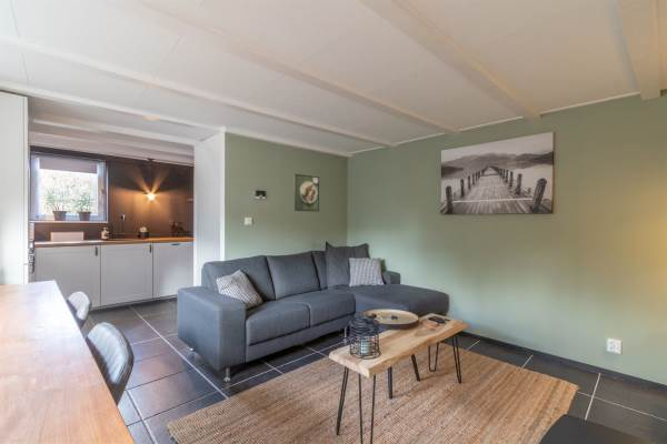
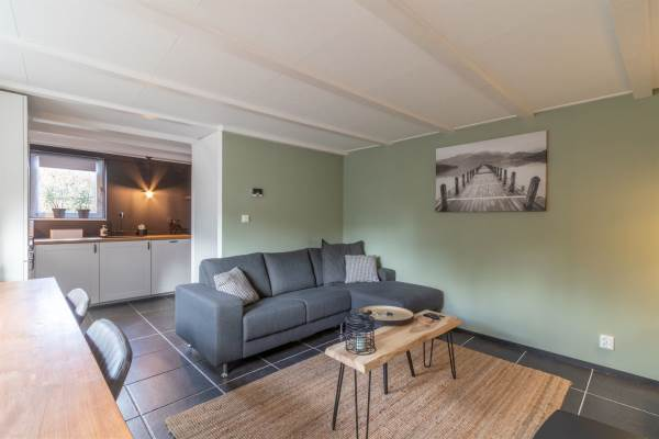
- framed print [293,173,320,213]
